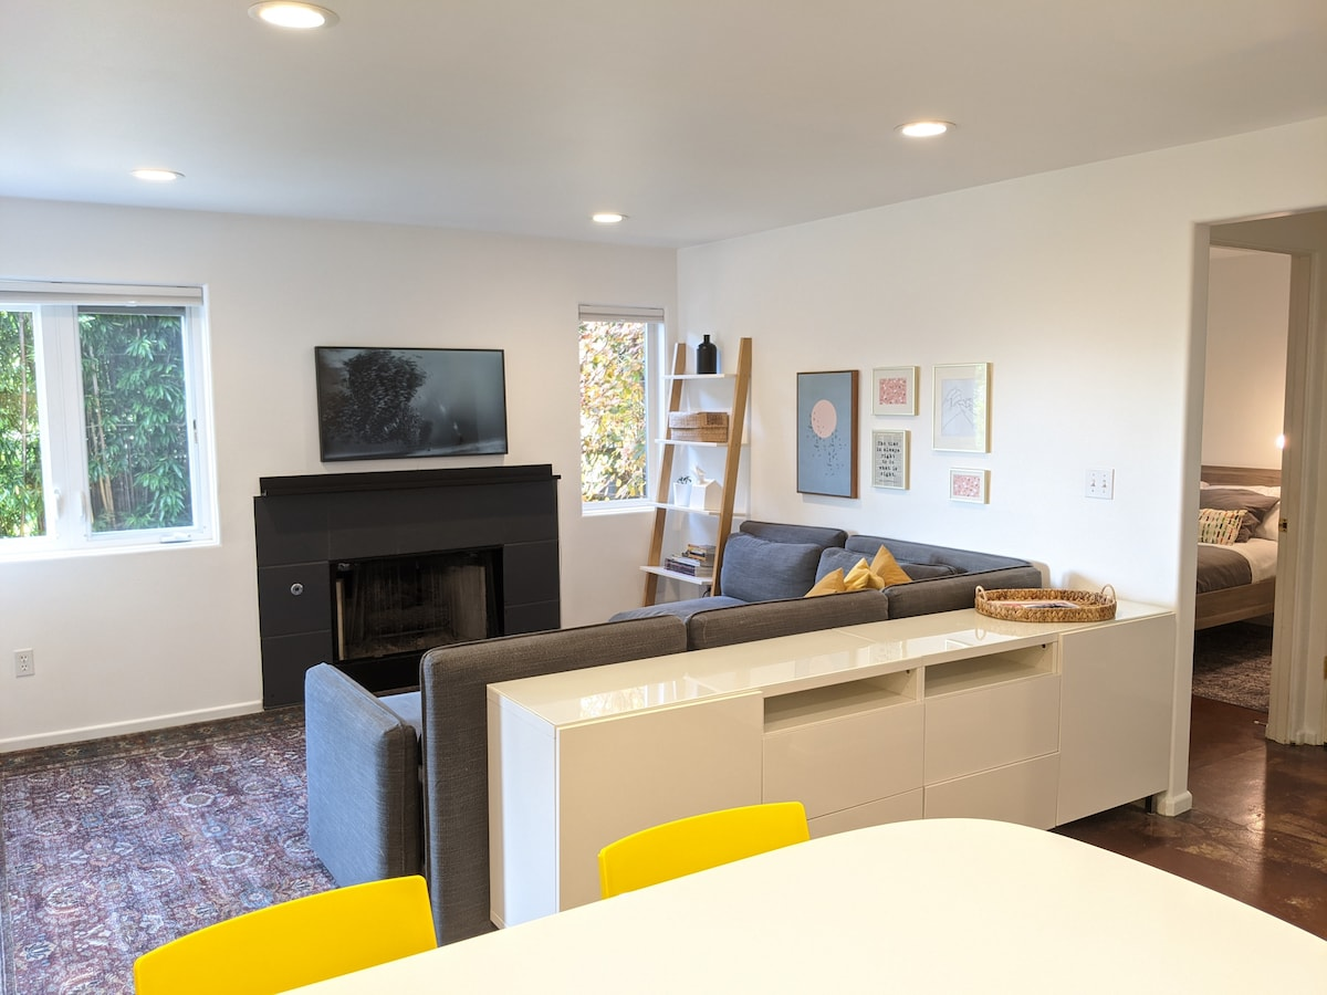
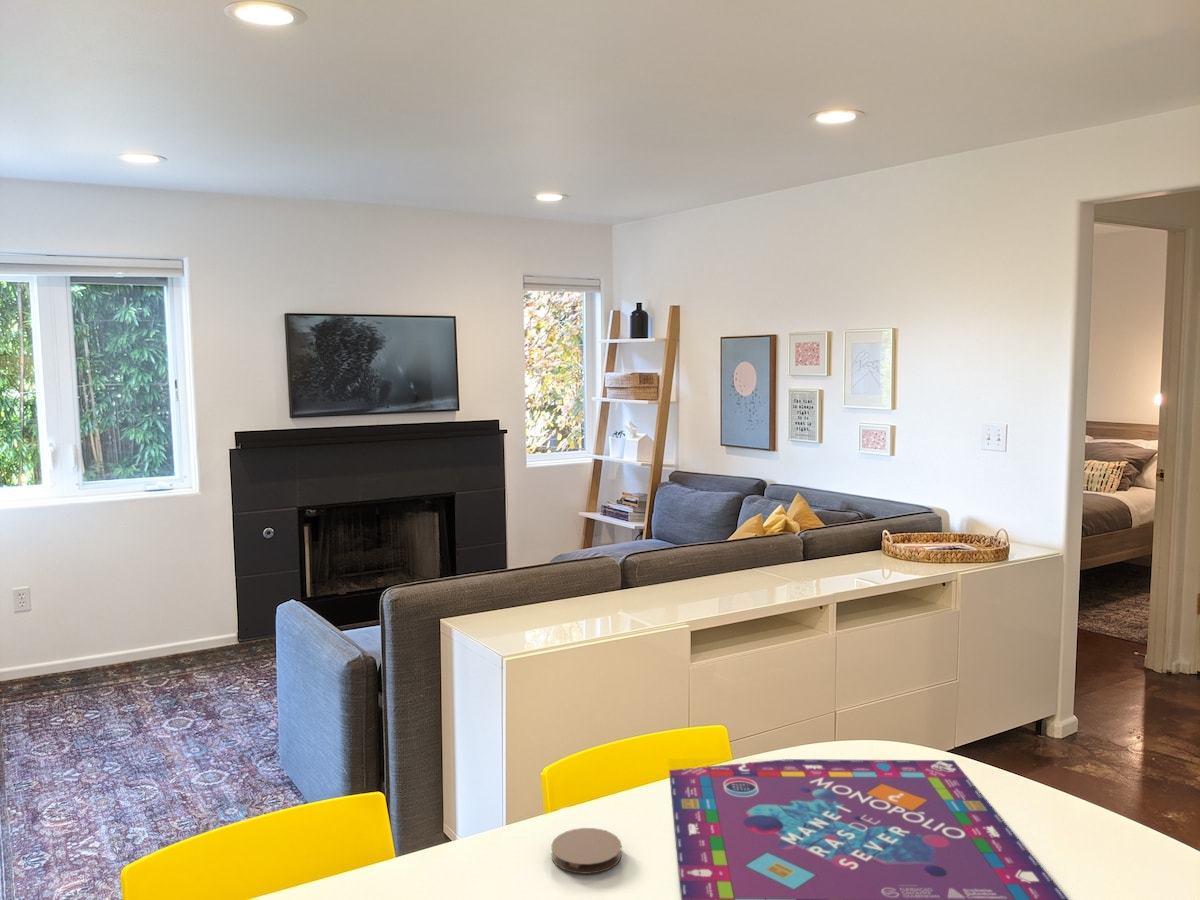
+ coaster [550,827,623,875]
+ gameboard [668,758,1070,900]
